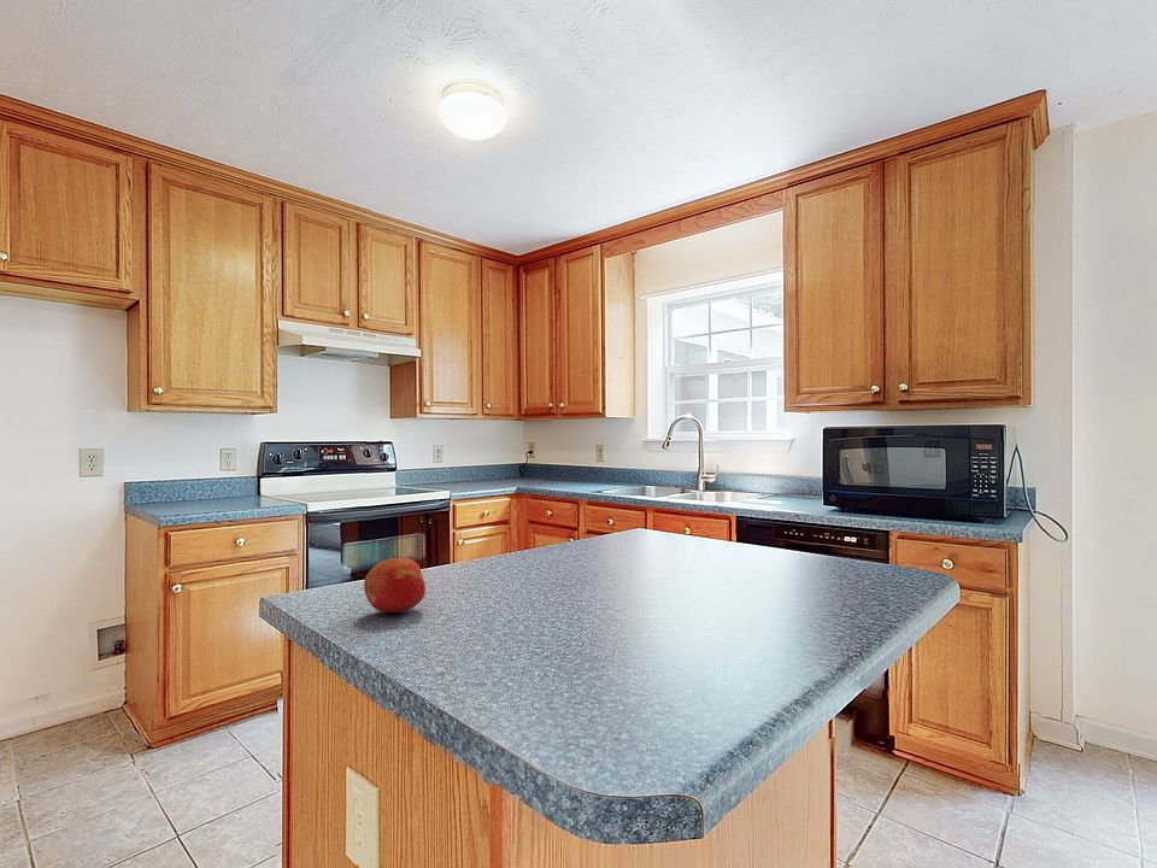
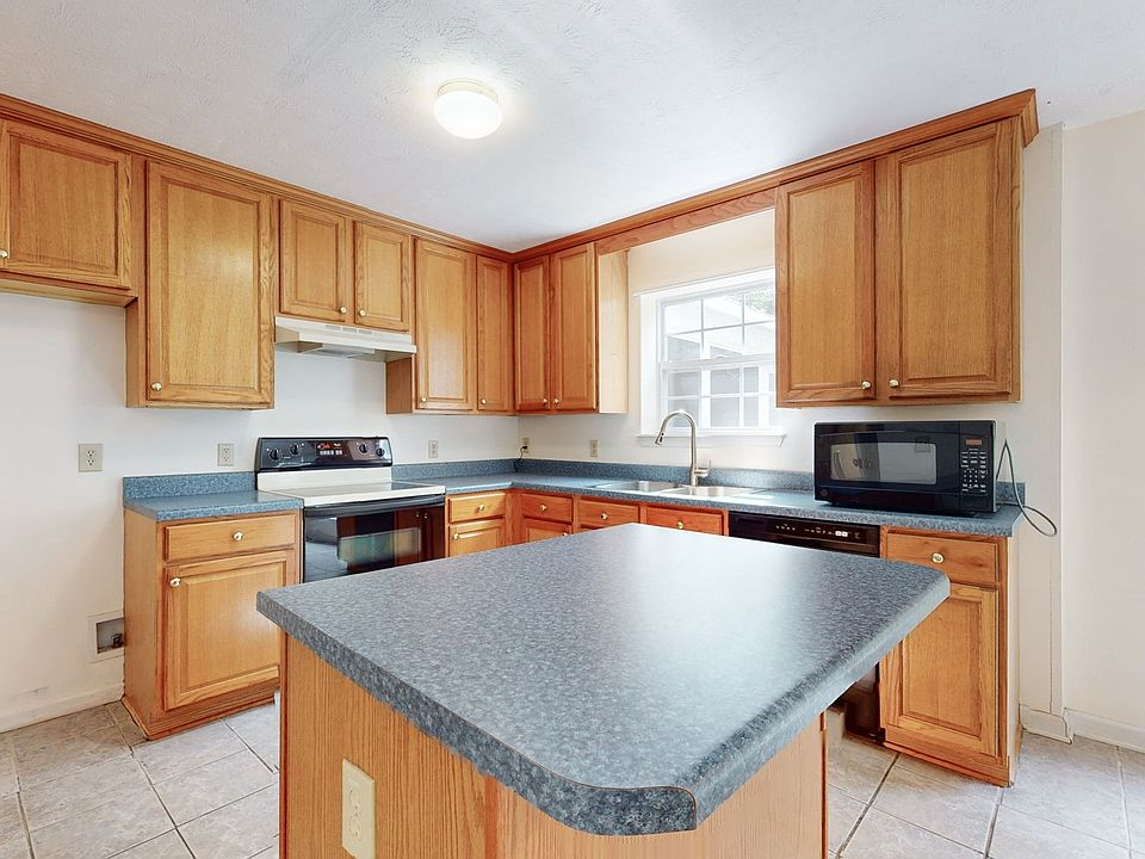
- apple [363,557,427,614]
